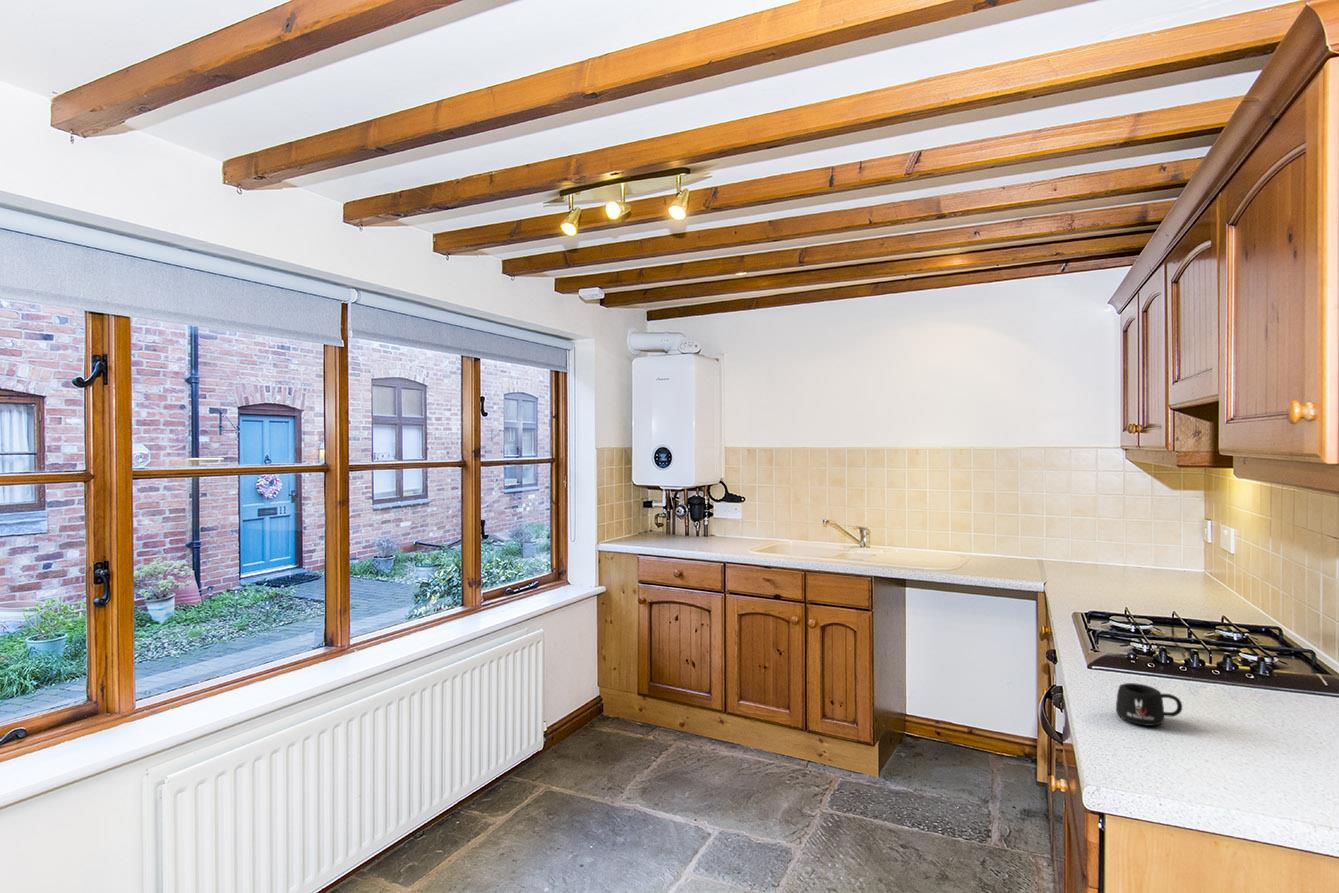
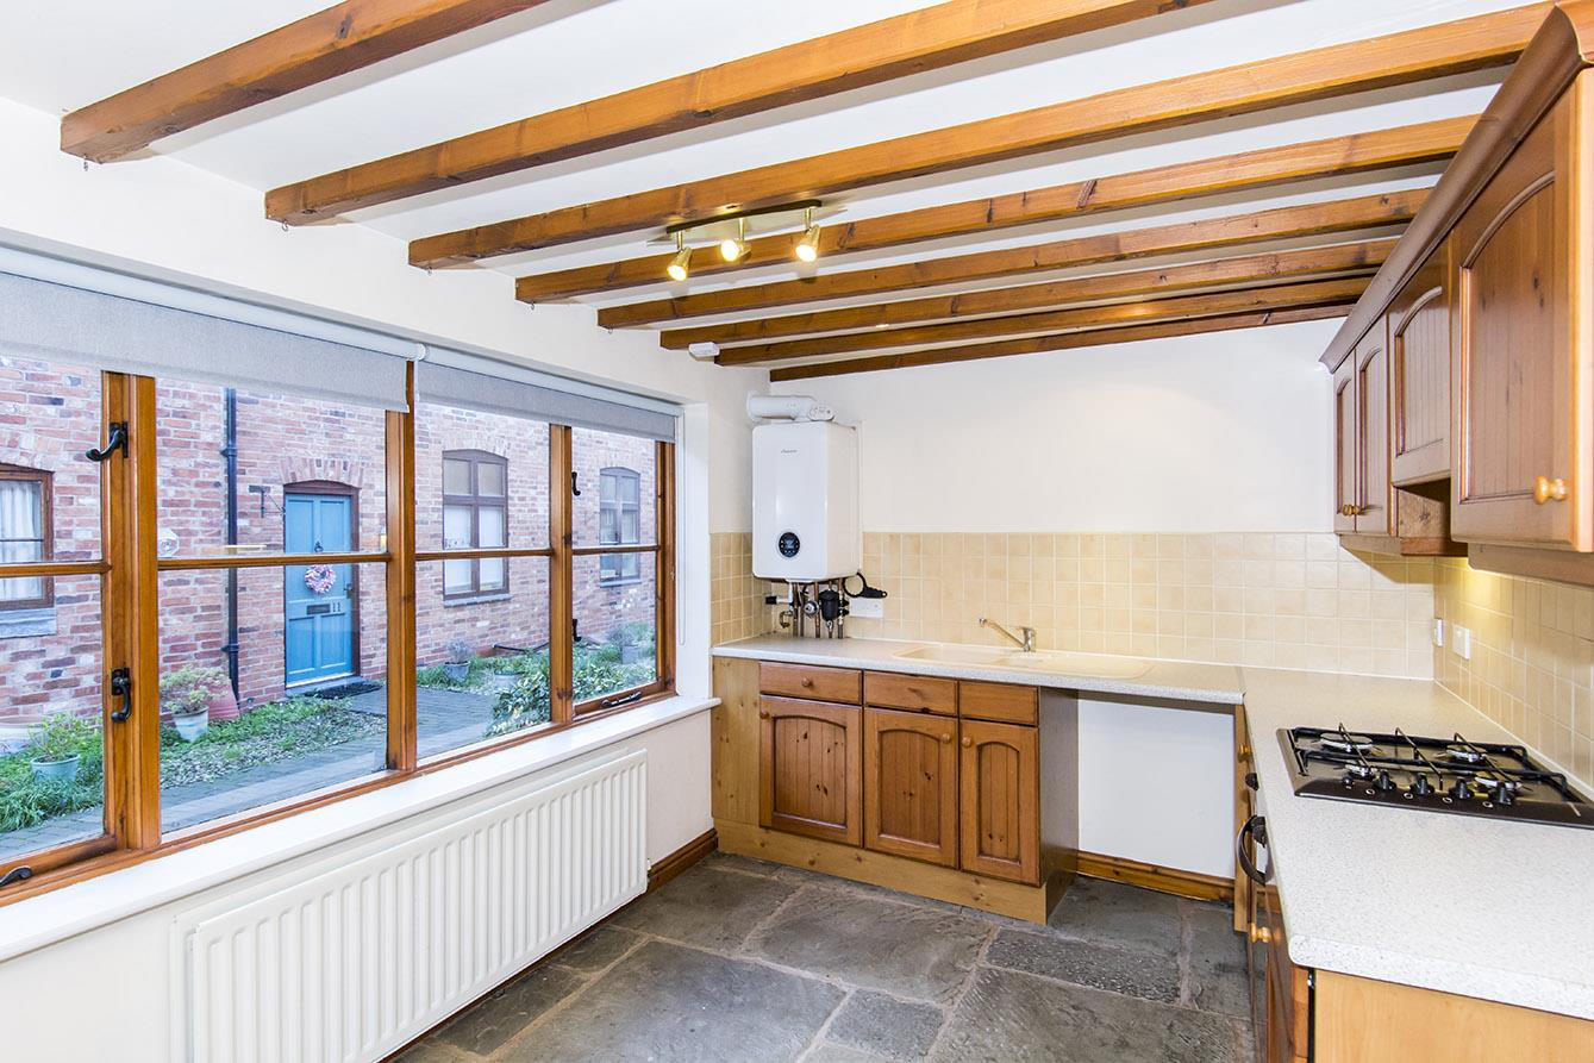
- mug [1115,682,1183,727]
